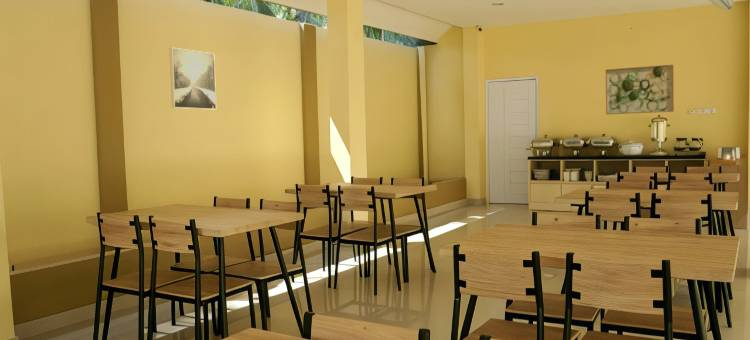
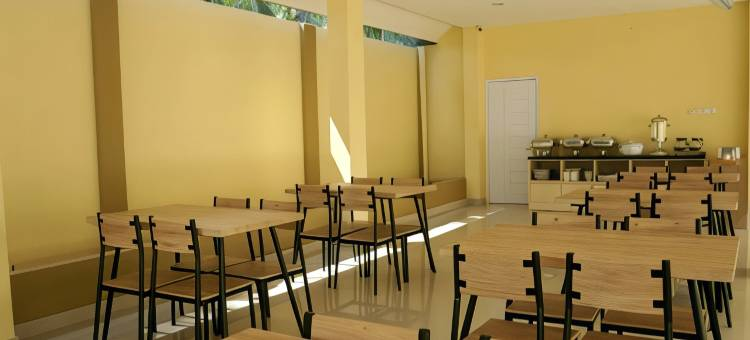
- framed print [169,47,217,110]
- wall art [605,64,675,115]
